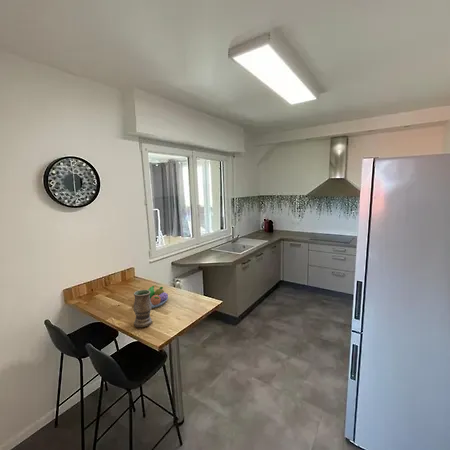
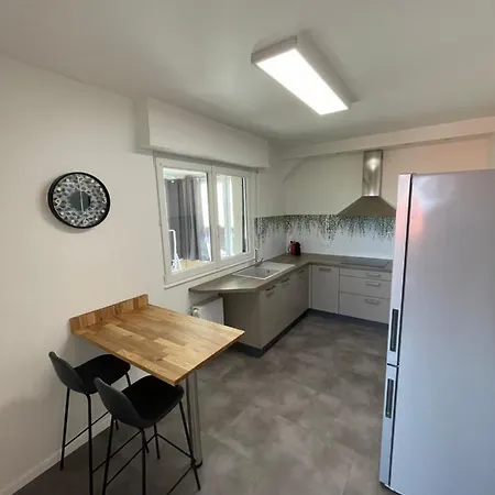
- fruit bowl [147,285,169,309]
- vase [133,289,153,328]
